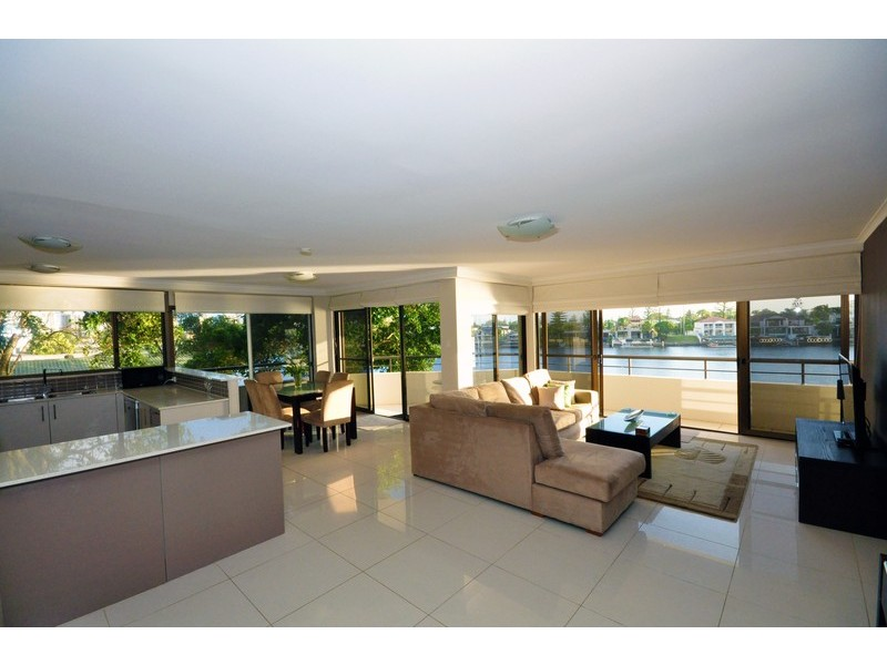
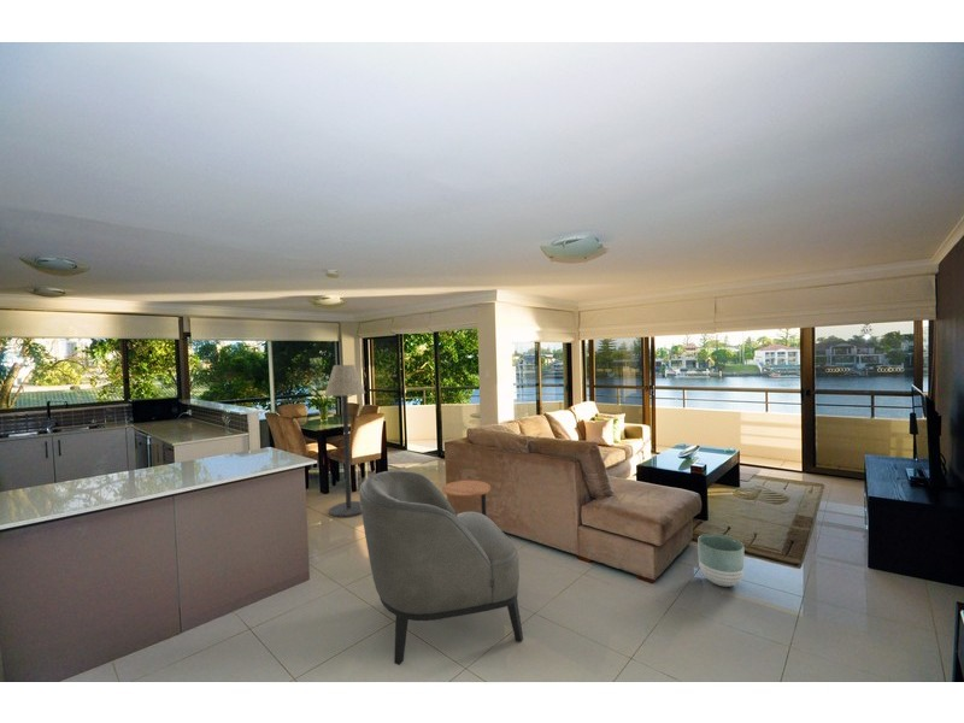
+ armchair [358,470,524,666]
+ planter [696,533,745,588]
+ floor lamp [323,364,366,518]
+ side table [441,478,492,516]
